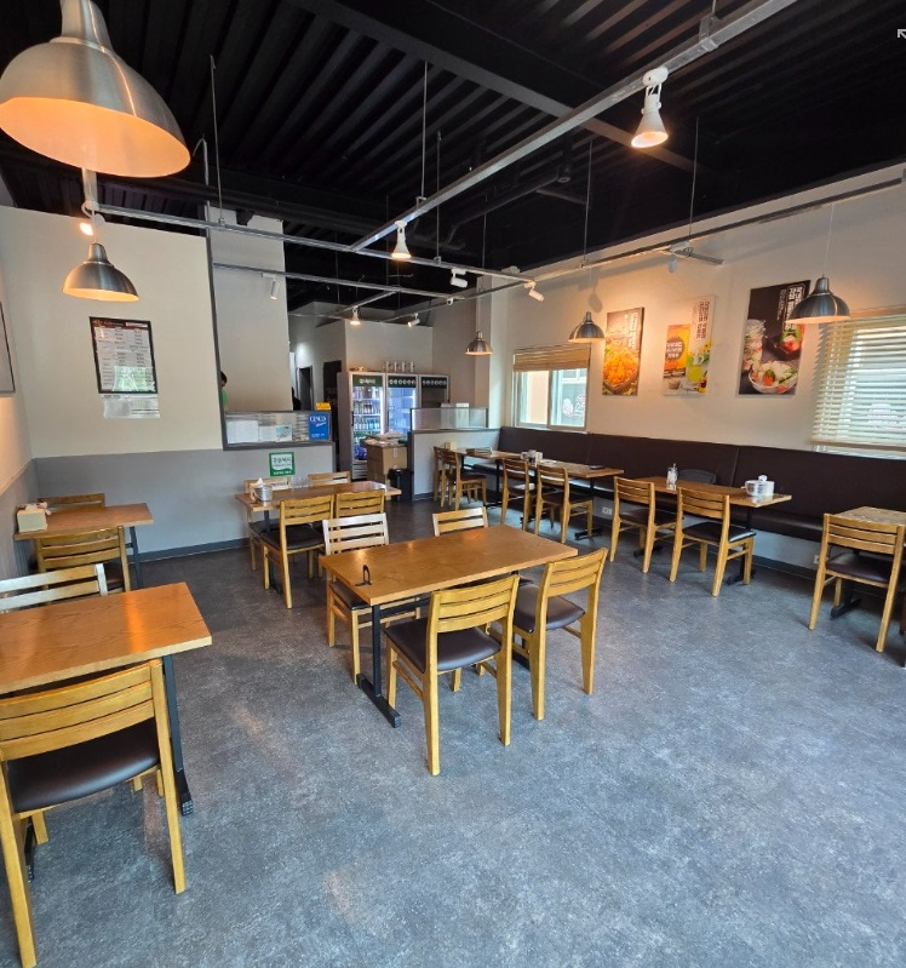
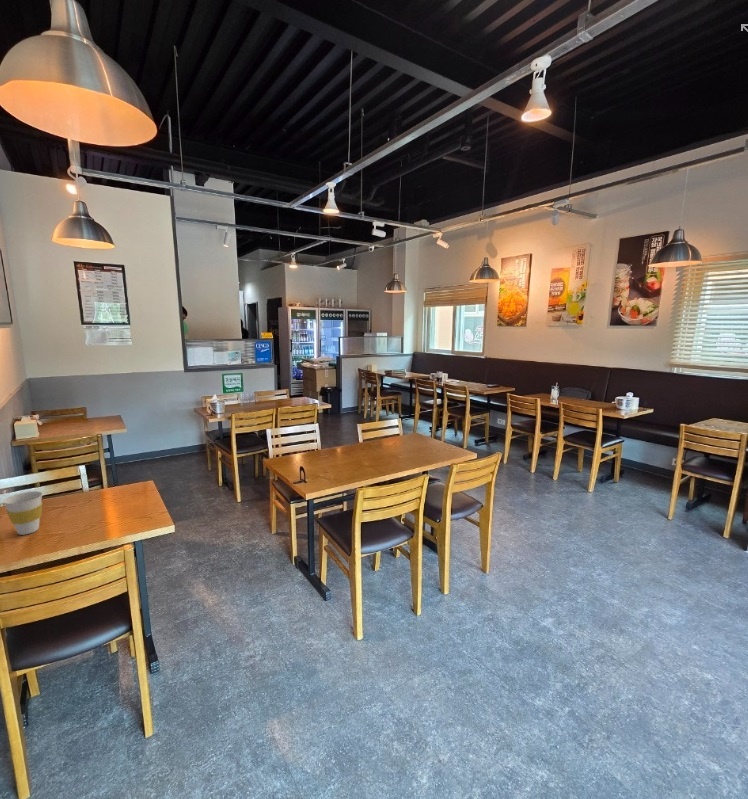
+ cup [2,490,43,536]
